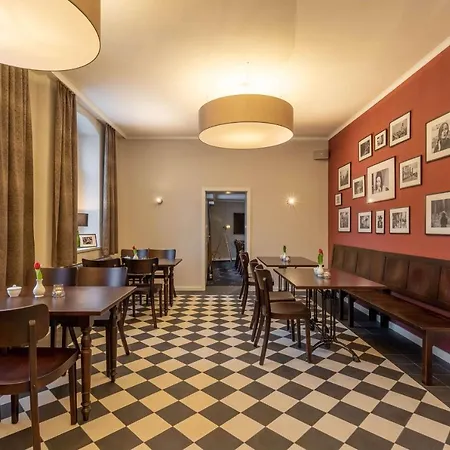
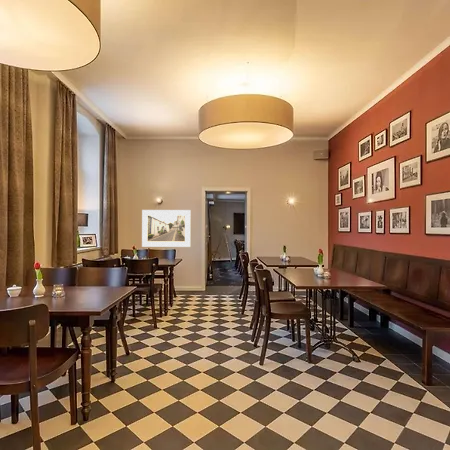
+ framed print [141,209,191,248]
